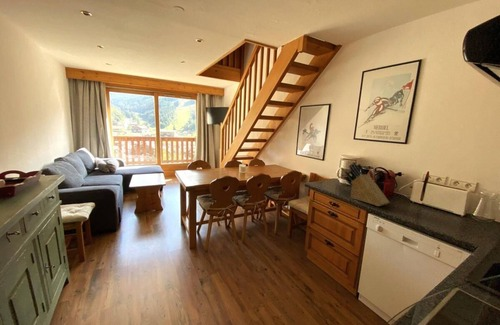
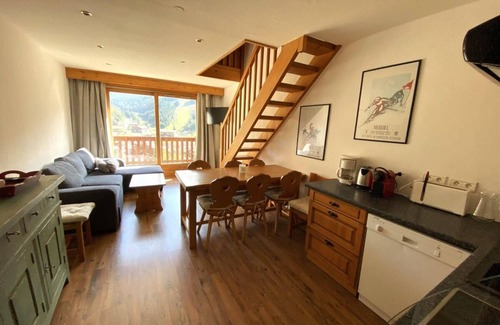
- knife block [343,161,390,207]
